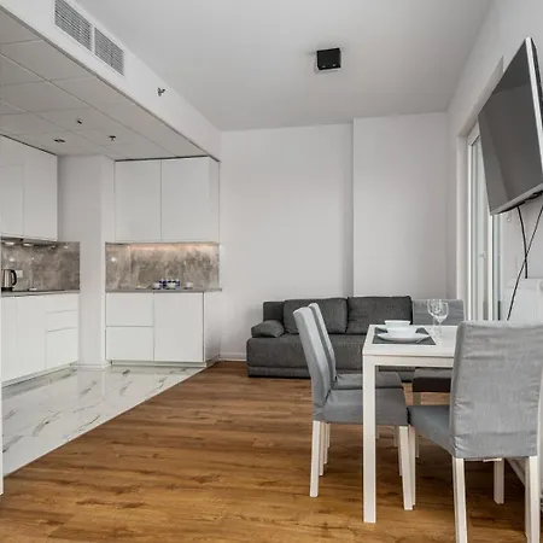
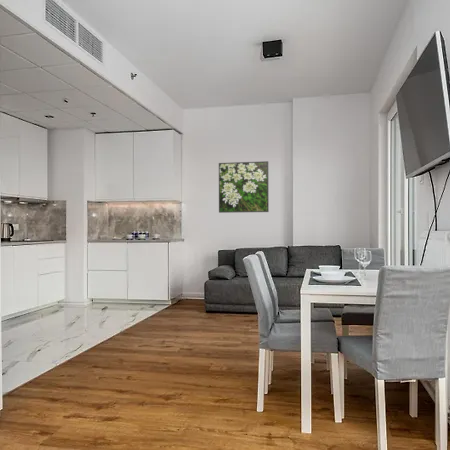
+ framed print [218,160,270,214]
